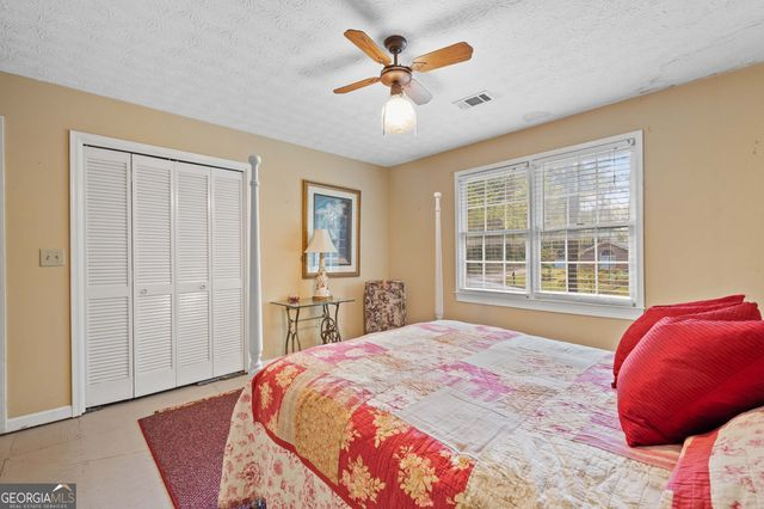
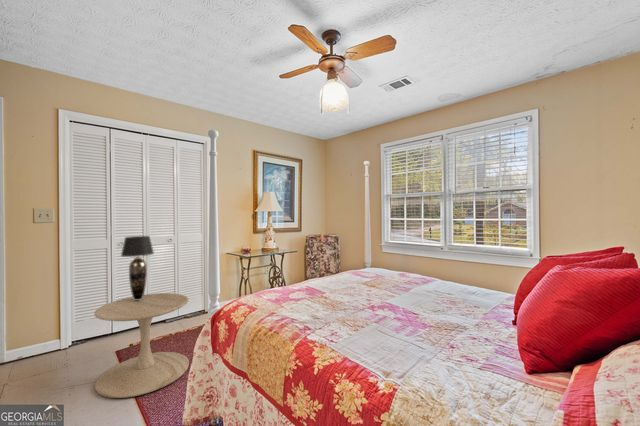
+ table lamp [120,235,155,300]
+ side table [93,292,190,399]
